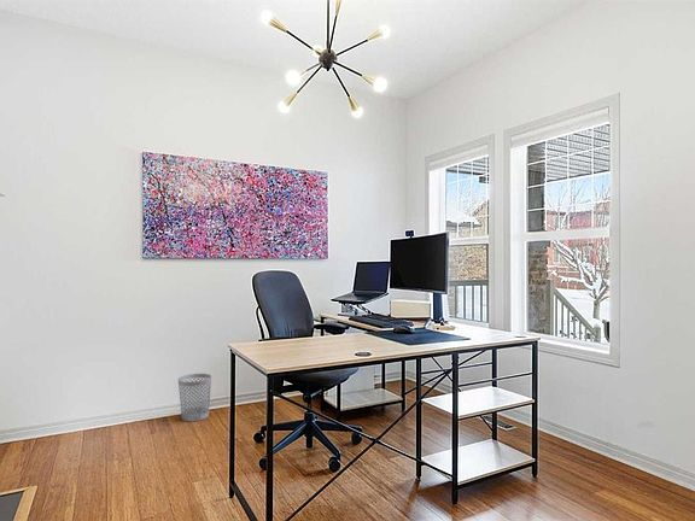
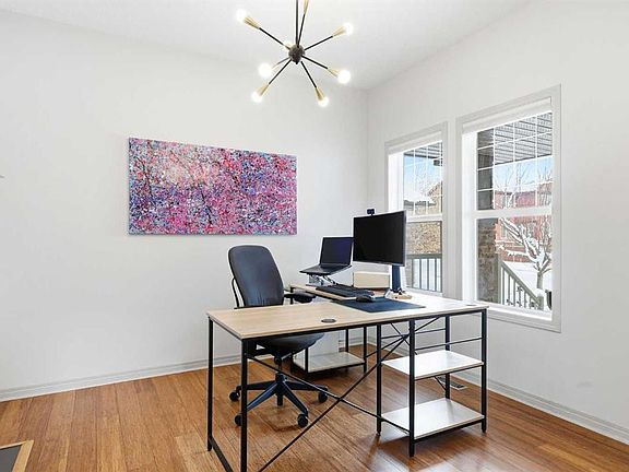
- wastebasket [177,373,212,422]
